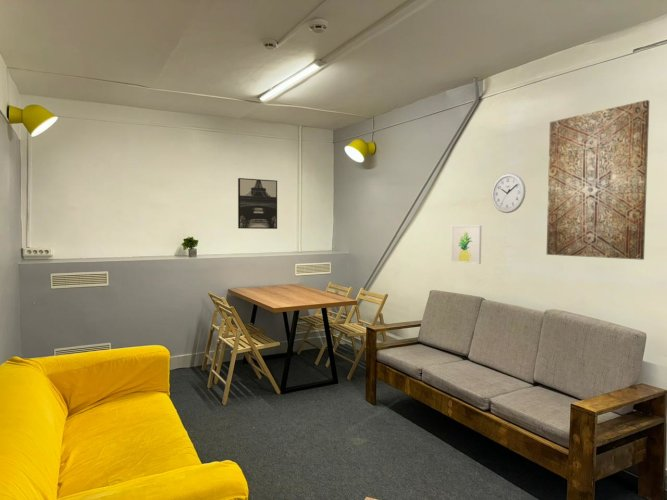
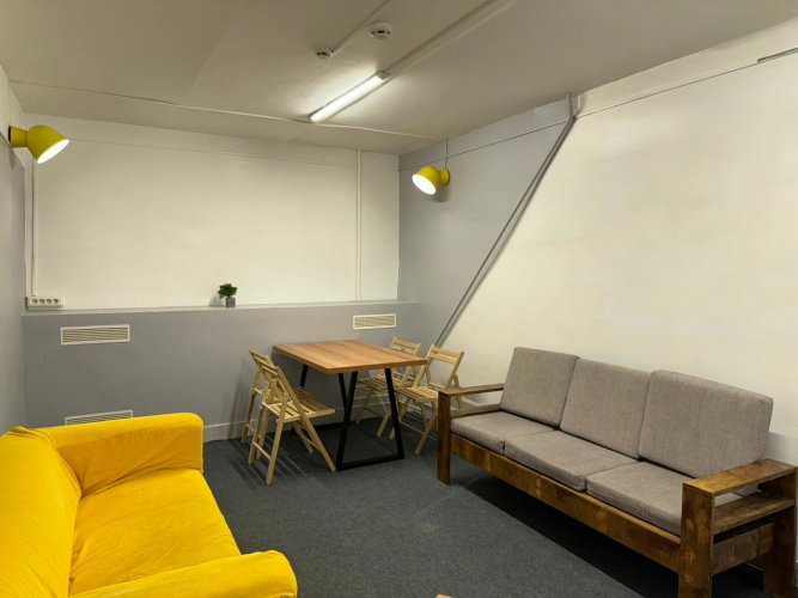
- wall art [450,225,482,265]
- wall clock [491,172,526,214]
- wall art [237,177,278,230]
- wall art [546,99,650,261]
